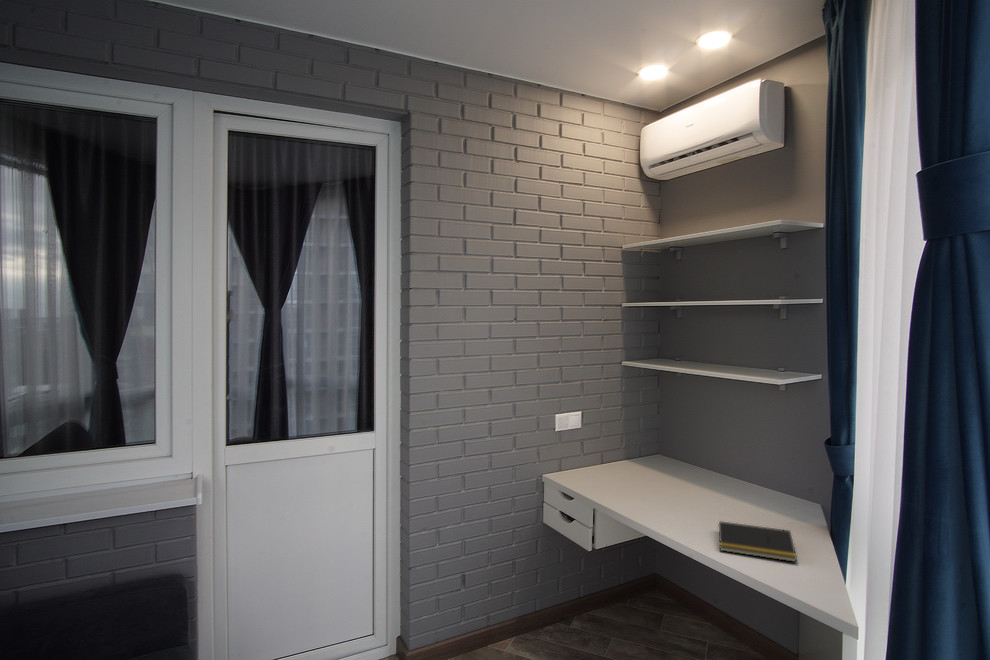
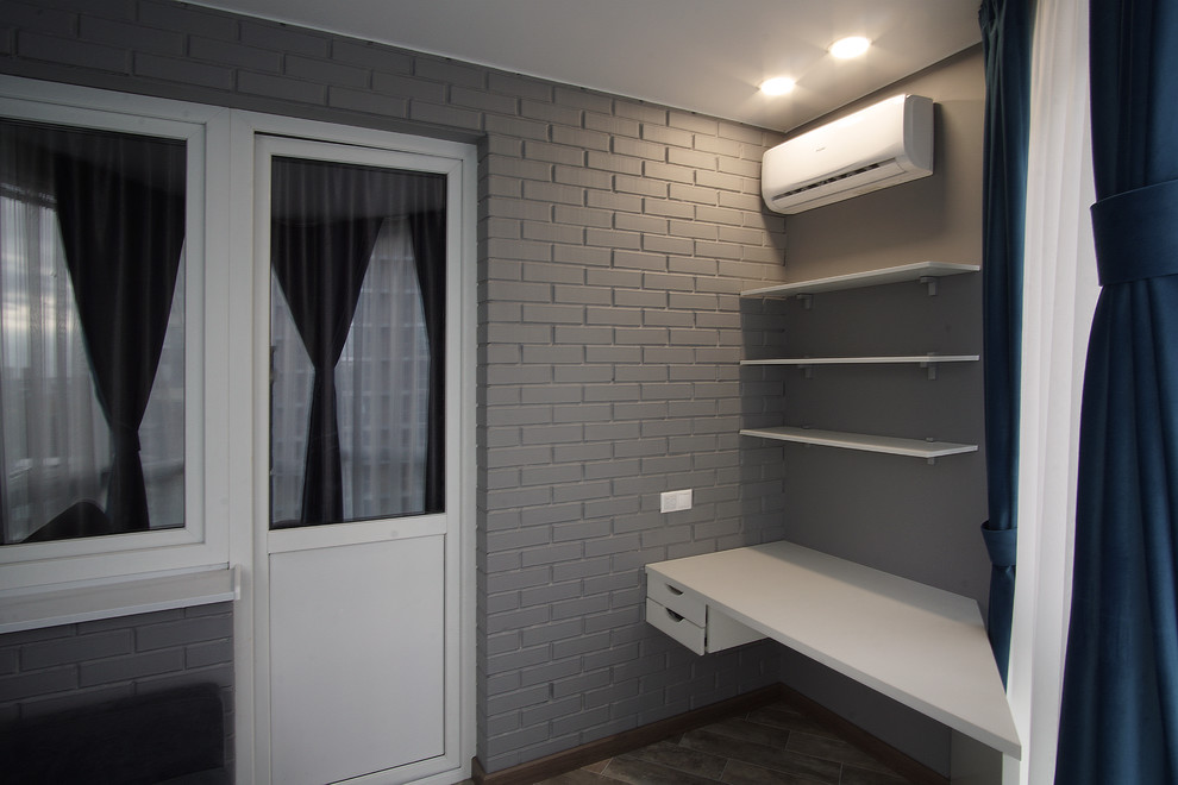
- notepad [716,520,798,563]
